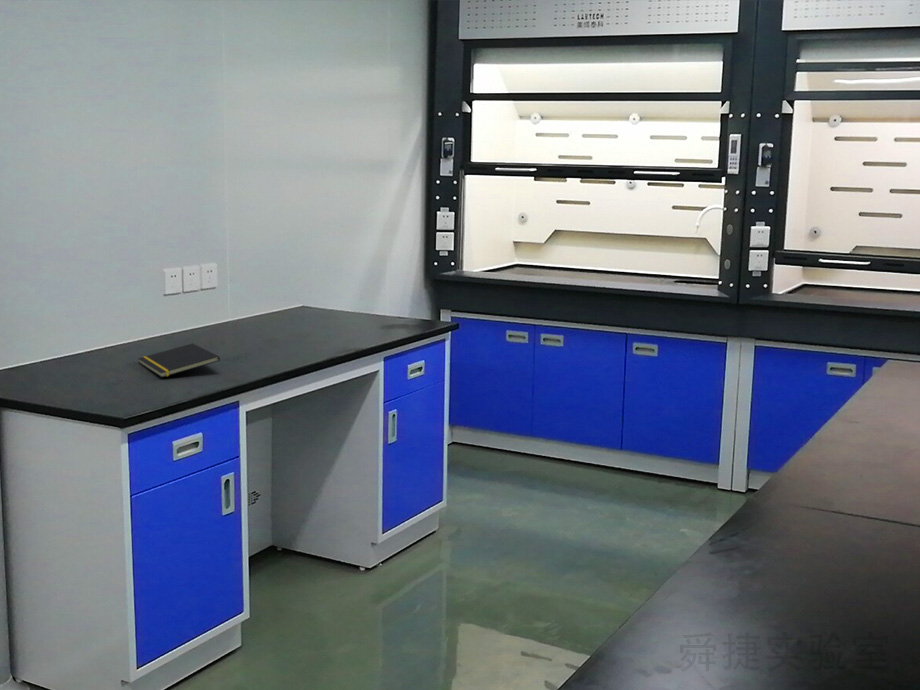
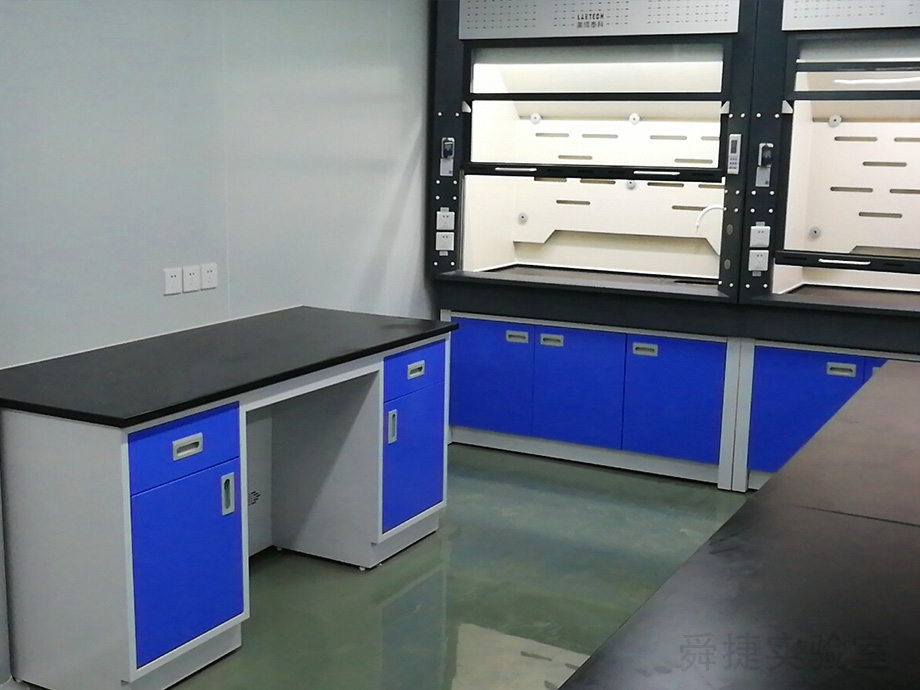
- notepad [137,342,221,378]
